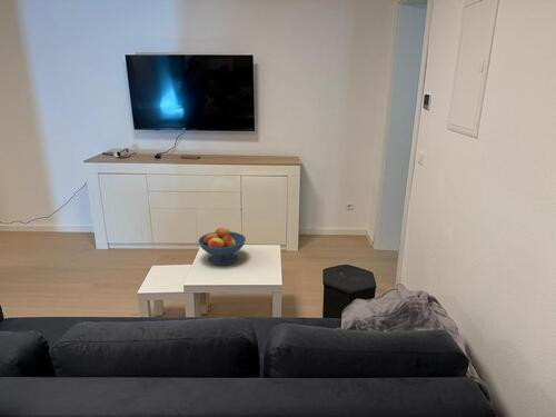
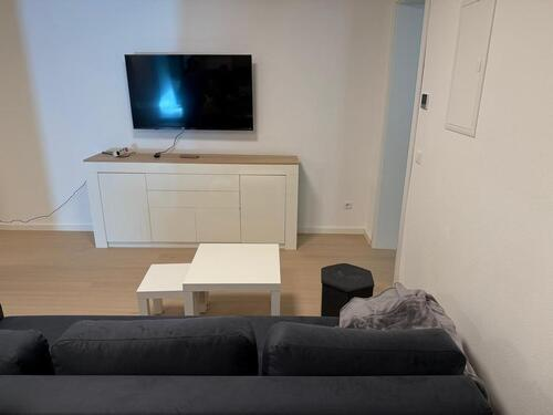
- fruit bowl [197,227,247,266]
